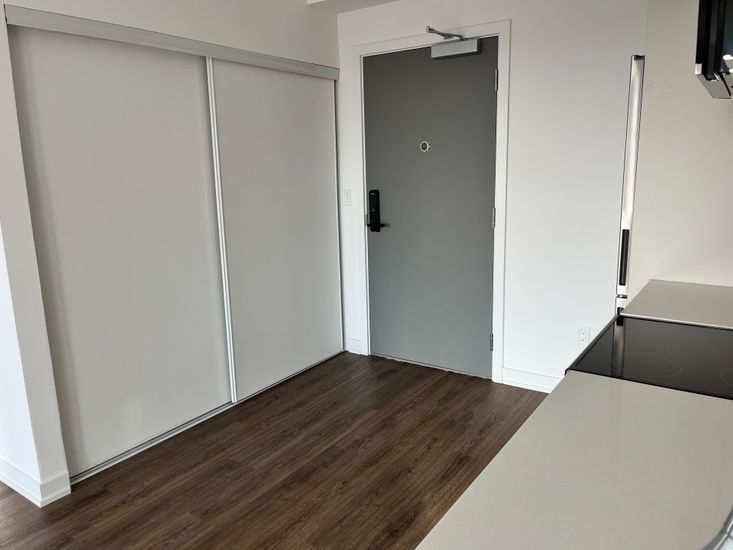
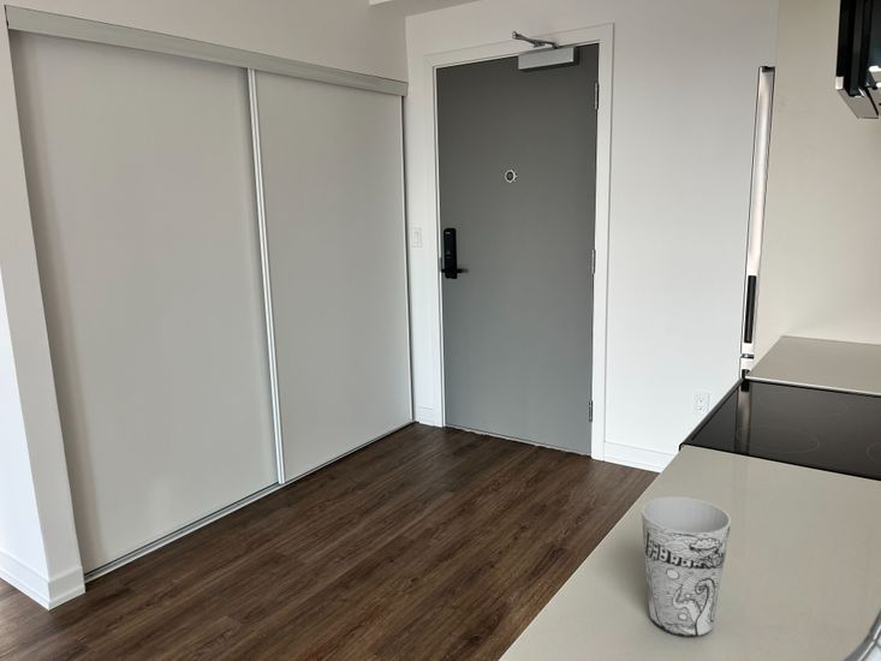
+ cup [641,495,732,638]
